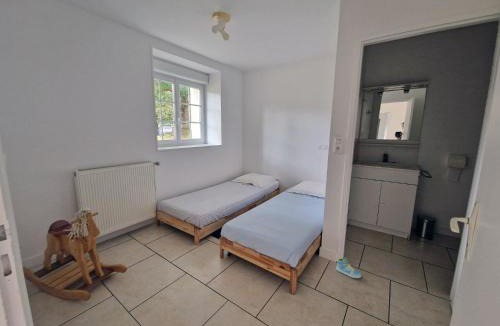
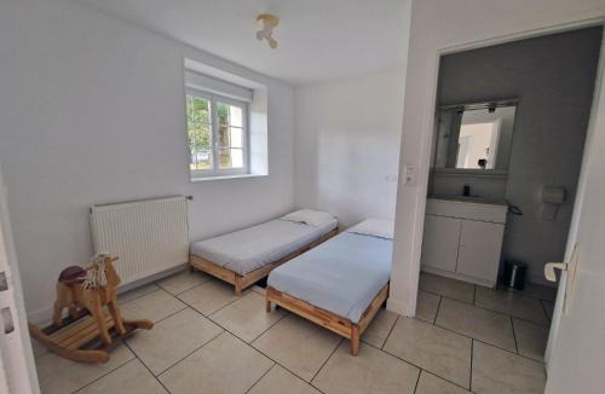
- sneaker [335,257,363,279]
